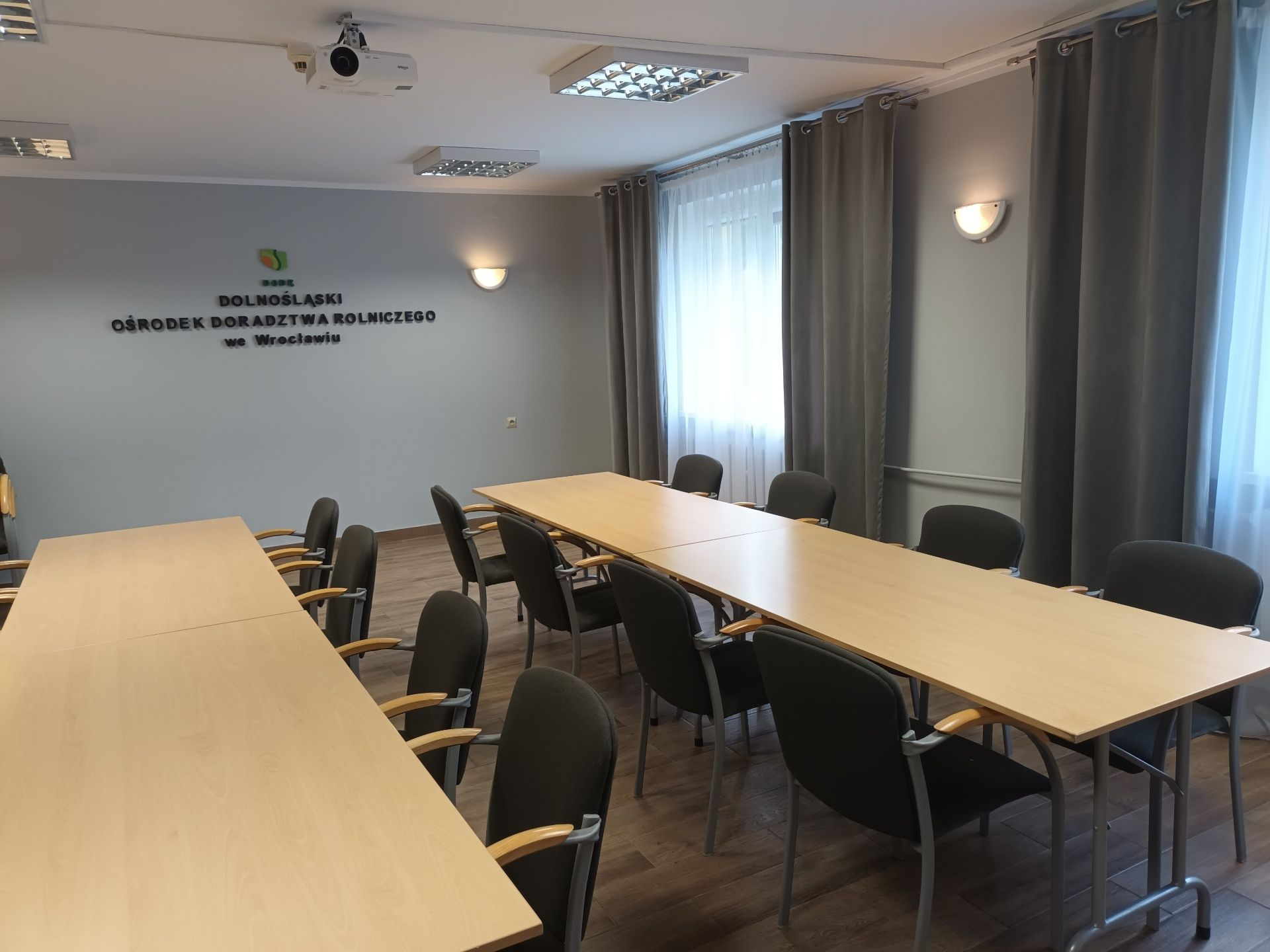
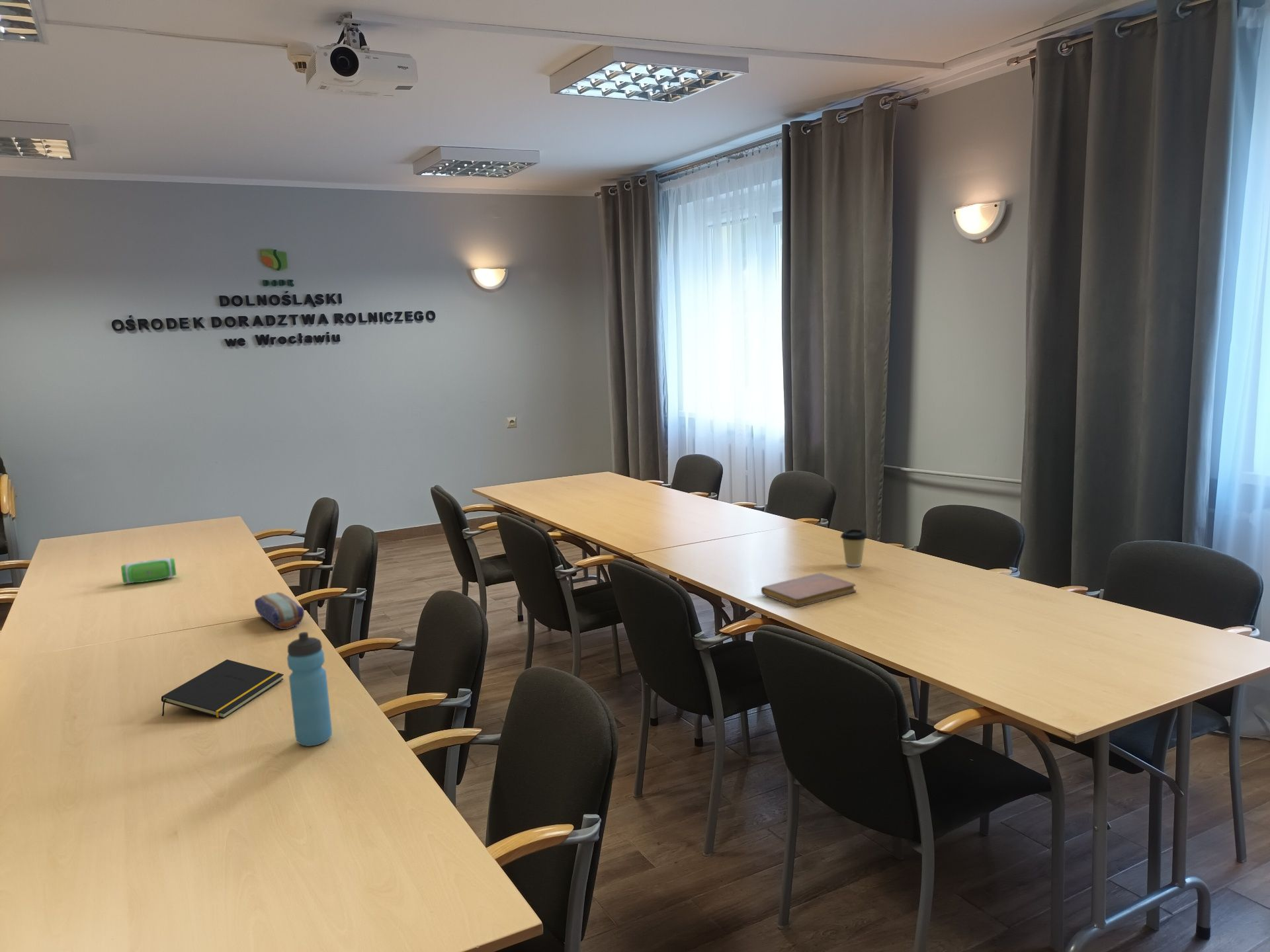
+ coffee cup [840,528,868,567]
+ pencil case [254,592,305,630]
+ speaker [120,557,177,584]
+ notebook [761,572,857,608]
+ notepad [161,658,284,719]
+ water bottle [286,631,333,747]
